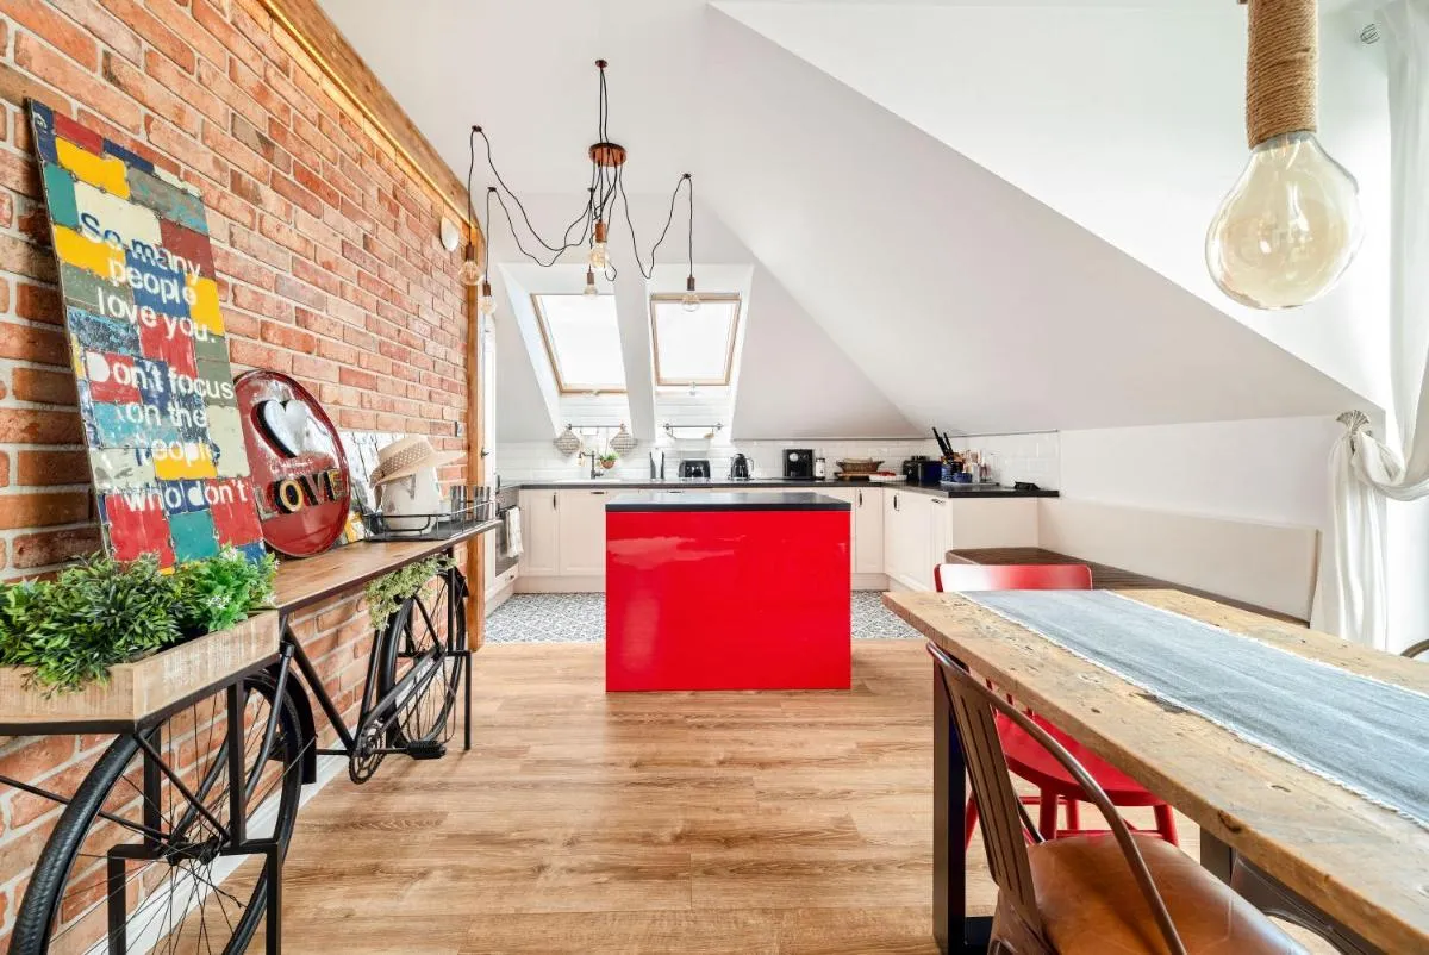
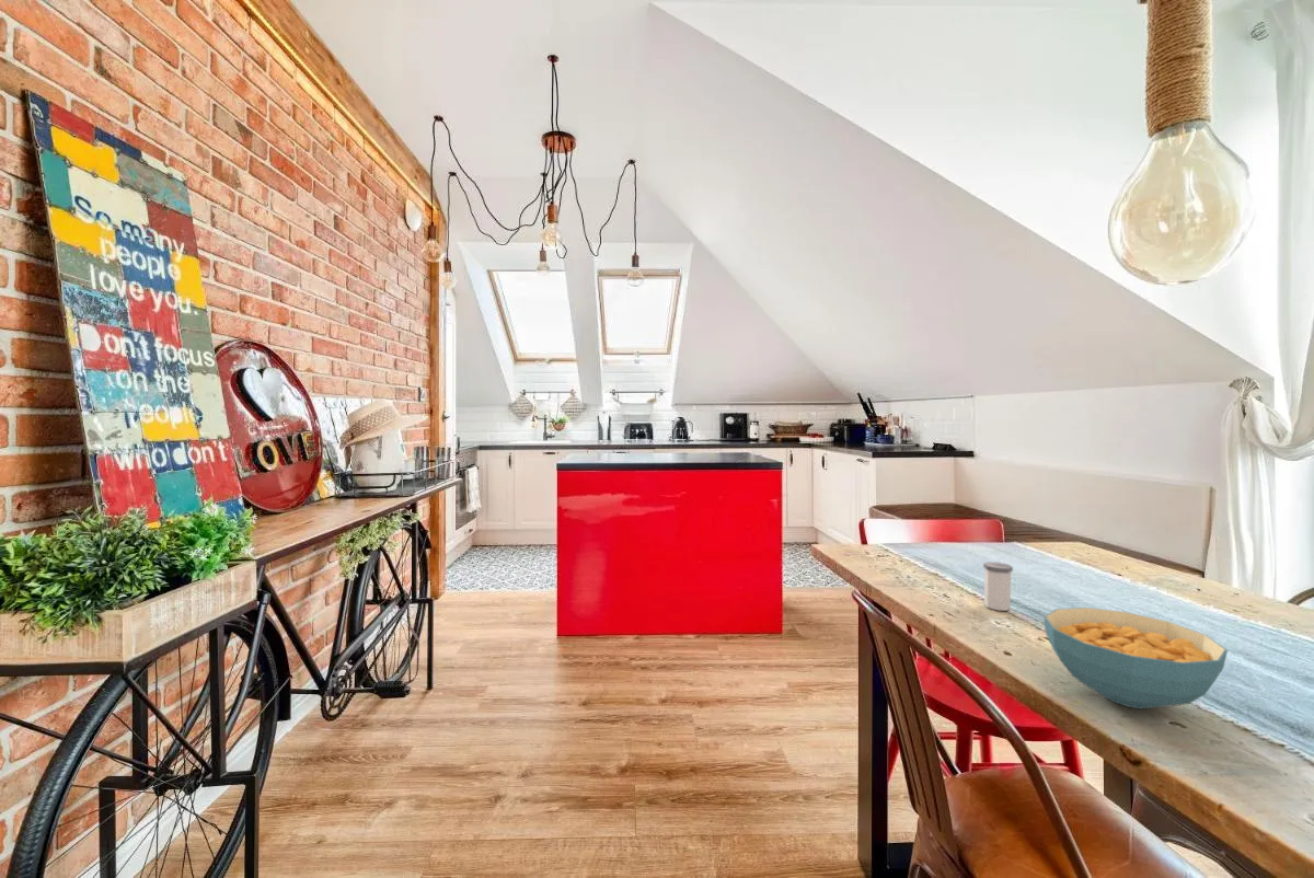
+ salt shaker [982,561,1014,612]
+ cereal bowl [1042,606,1229,709]
